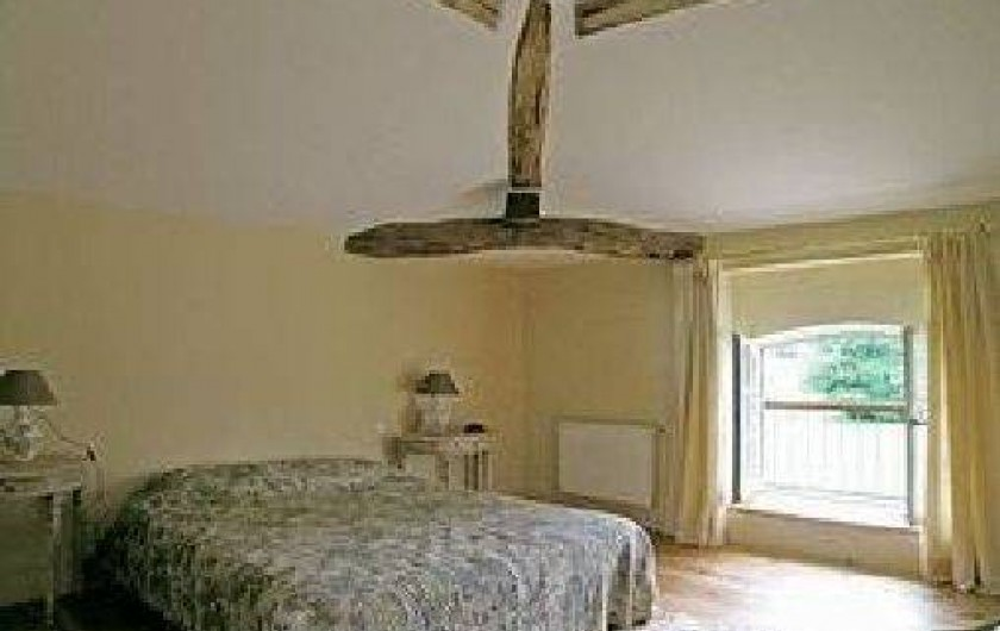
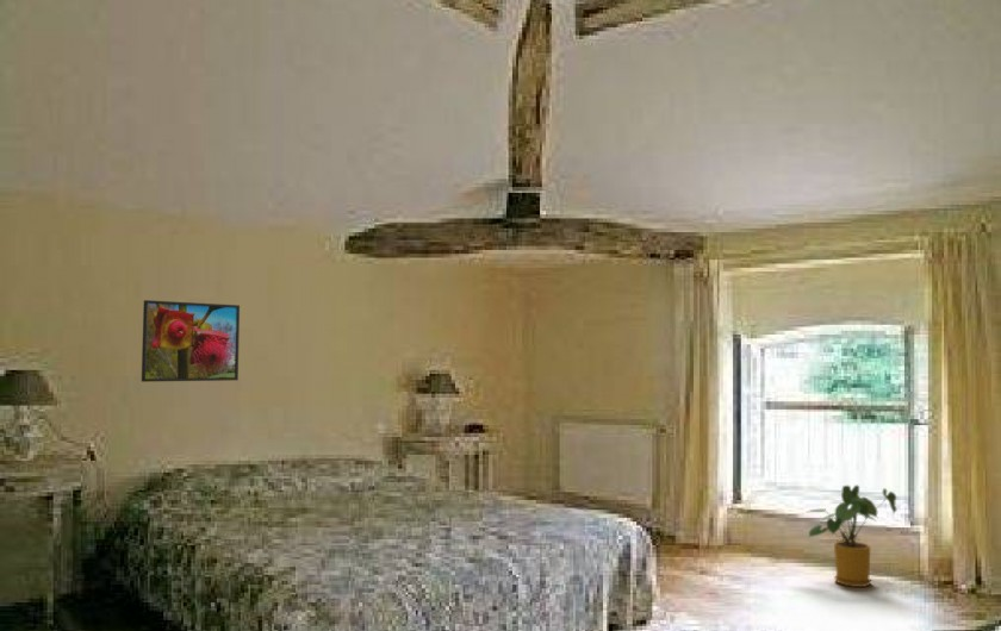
+ house plant [807,483,899,588]
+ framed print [141,299,241,383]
